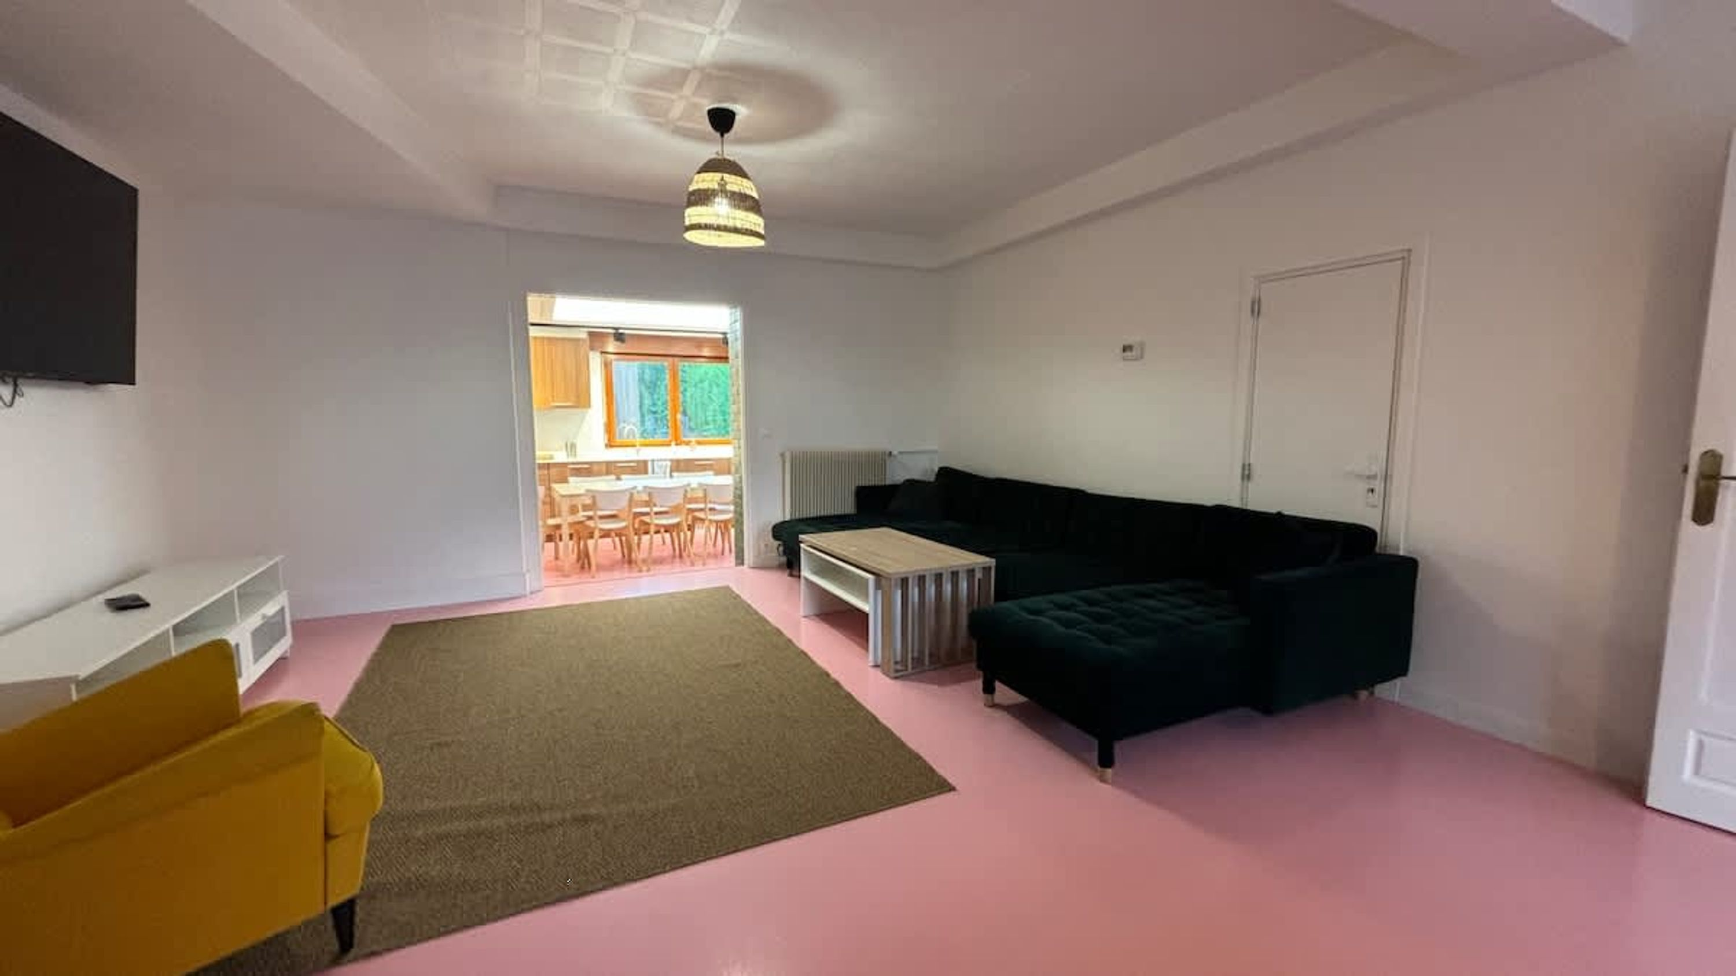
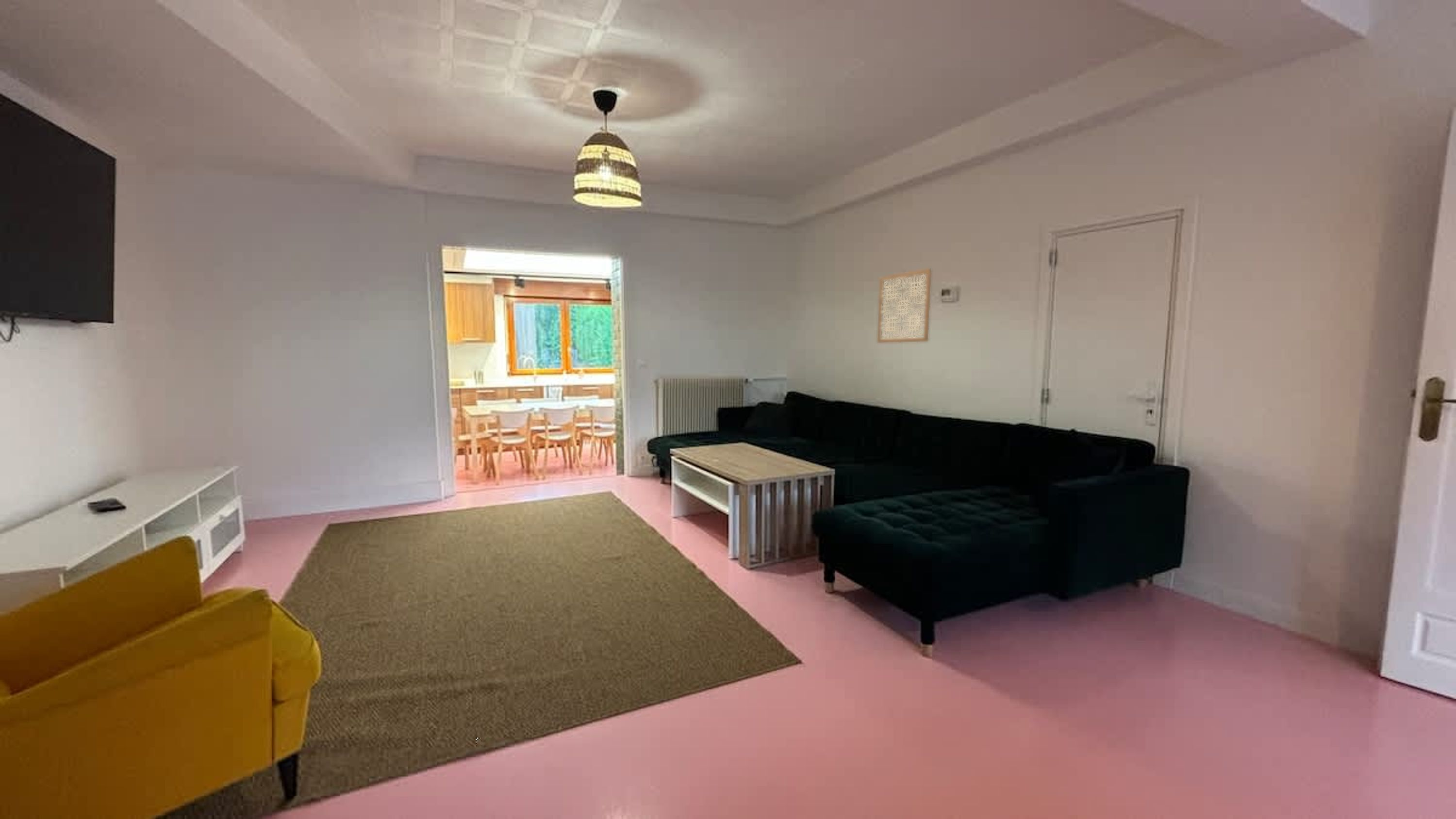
+ wall art [877,268,932,344]
